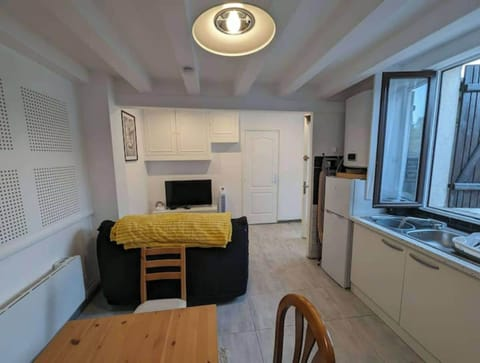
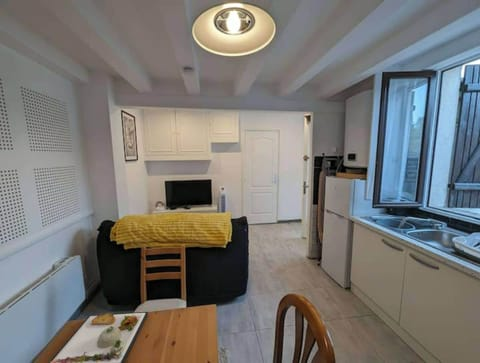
+ dinner plate [48,311,149,363]
